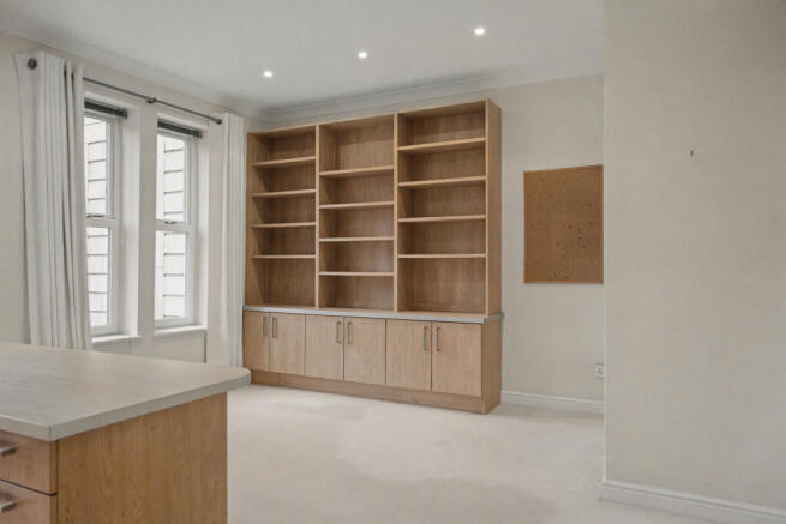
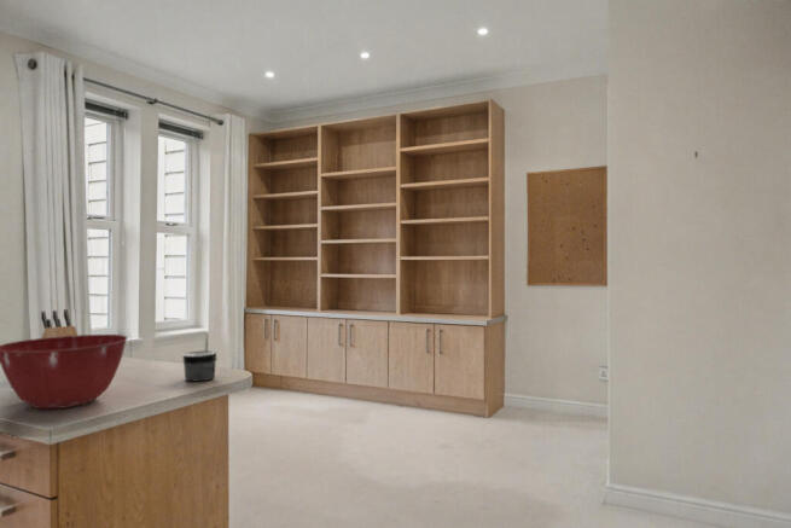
+ jar [181,350,219,382]
+ mixing bowl [0,333,129,410]
+ knife block [40,308,78,338]
